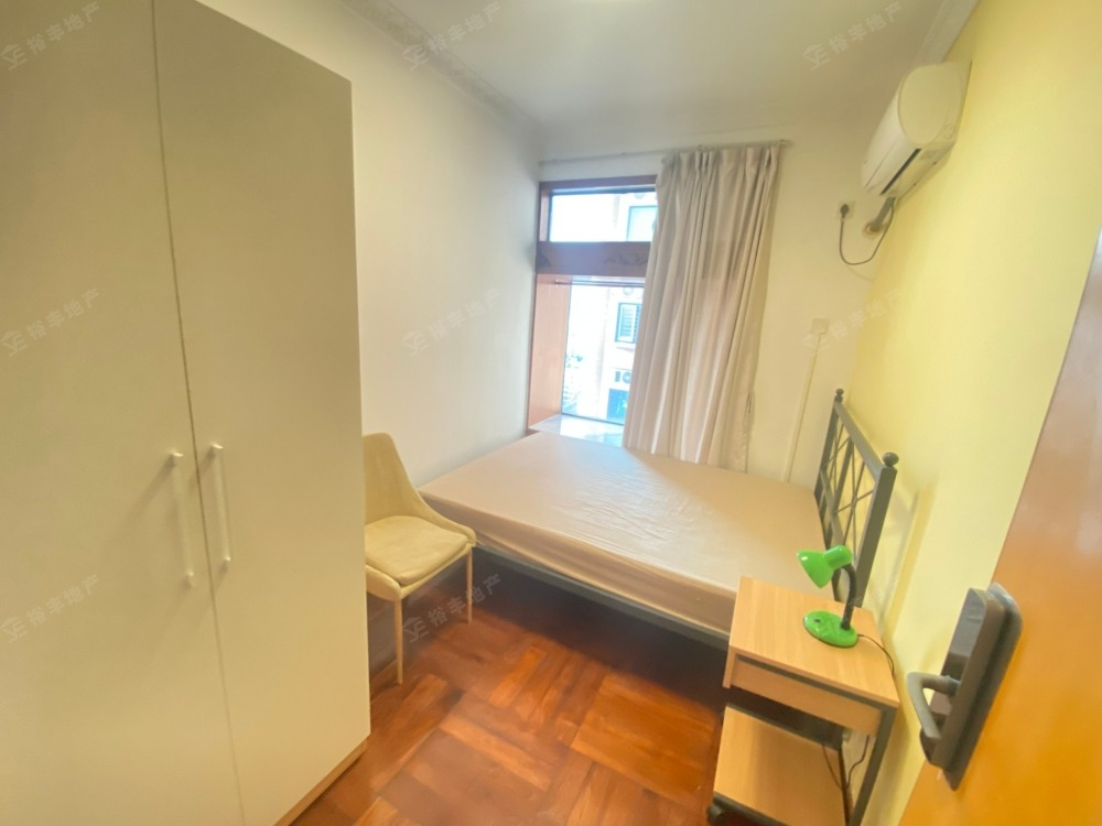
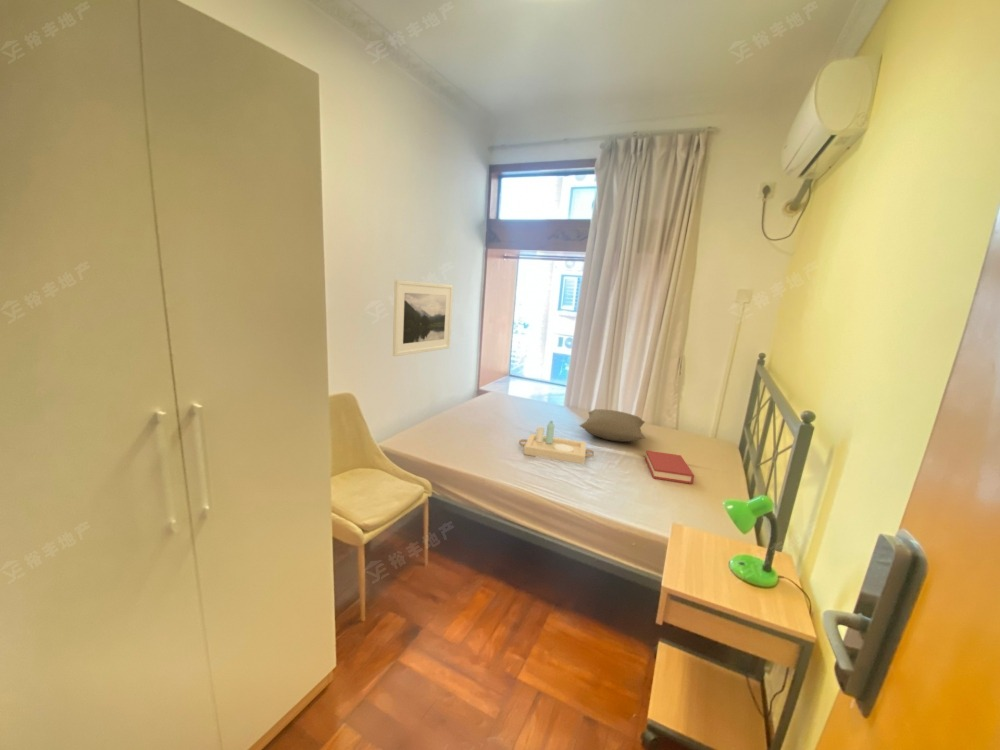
+ pillow [579,408,647,443]
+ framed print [392,279,454,357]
+ hardback book [644,450,695,485]
+ serving tray [518,420,595,465]
